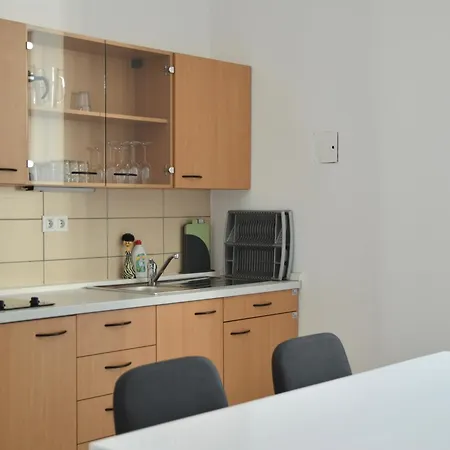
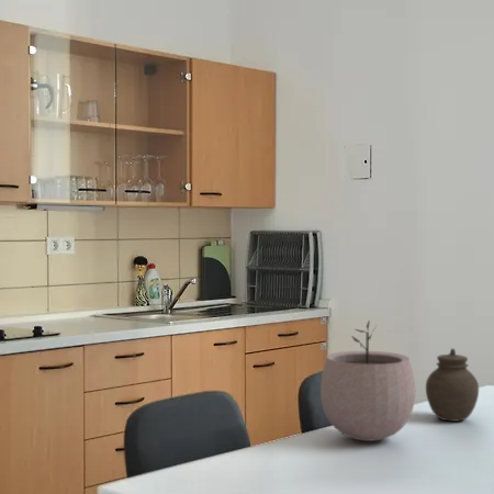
+ plant pot [319,319,416,442]
+ jar [425,347,480,423]
